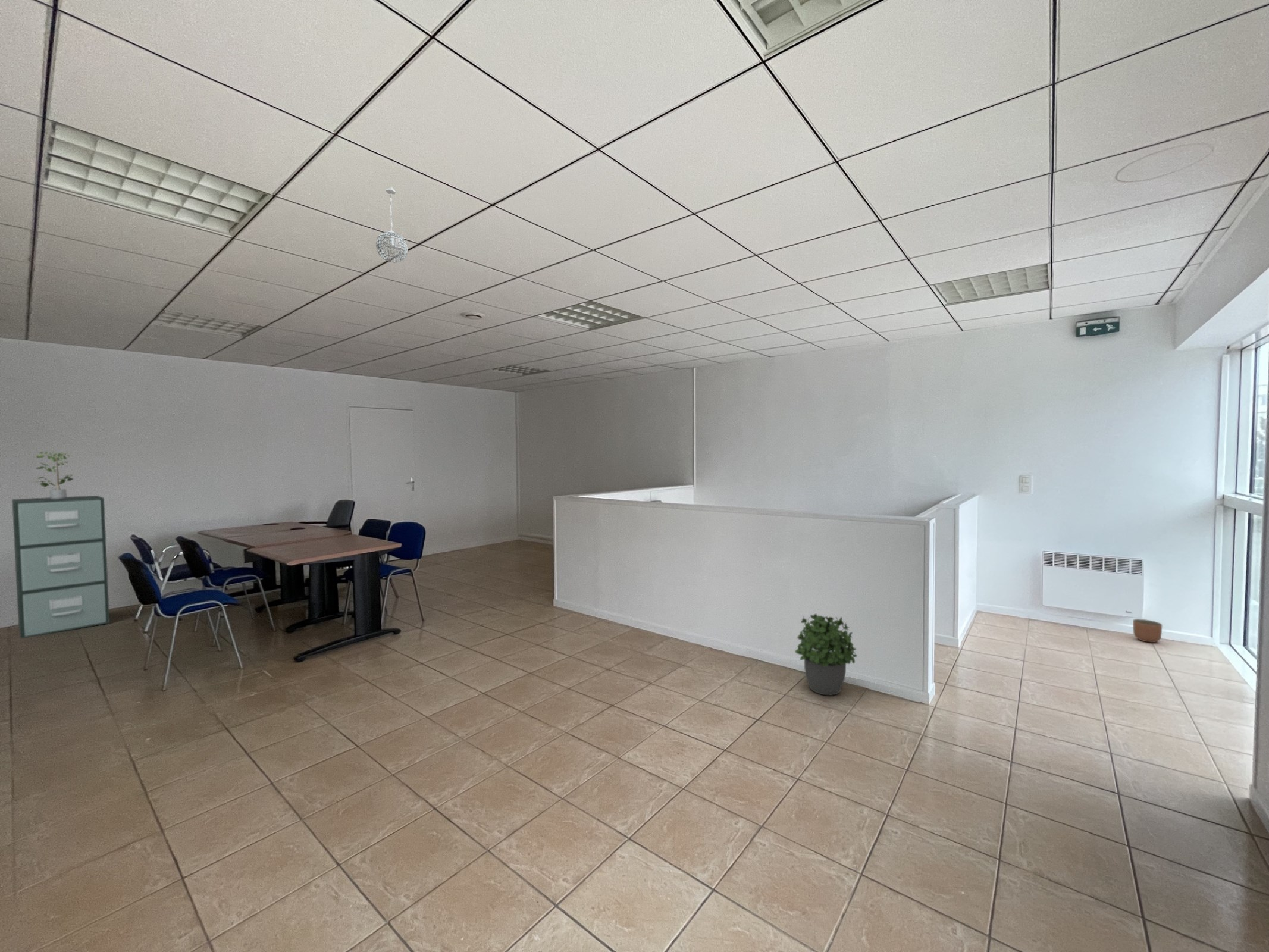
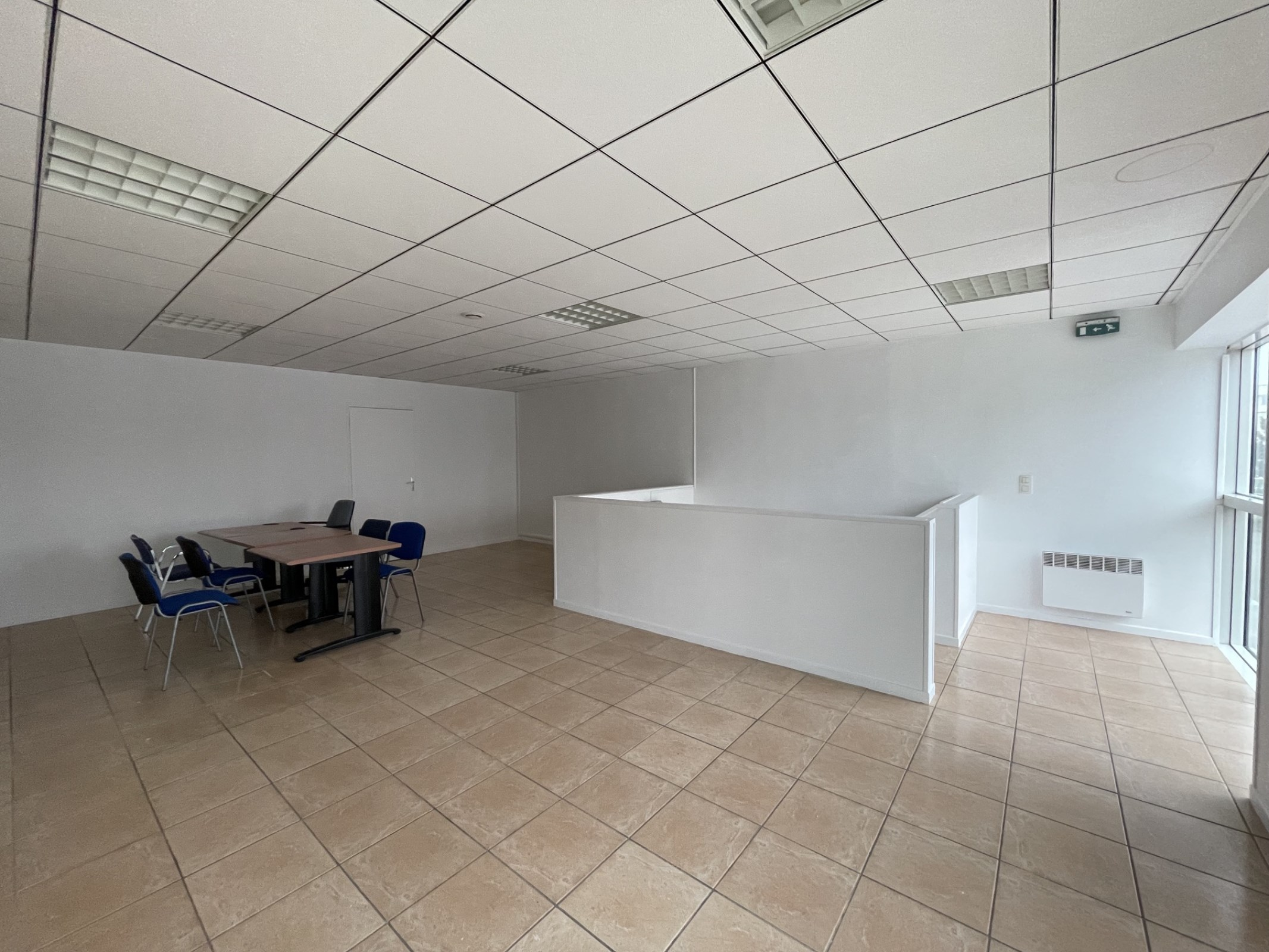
- potted plant [794,613,858,696]
- planter [1132,618,1163,643]
- filing cabinet [11,495,110,639]
- pendant light [375,187,409,264]
- potted plant [31,451,74,500]
